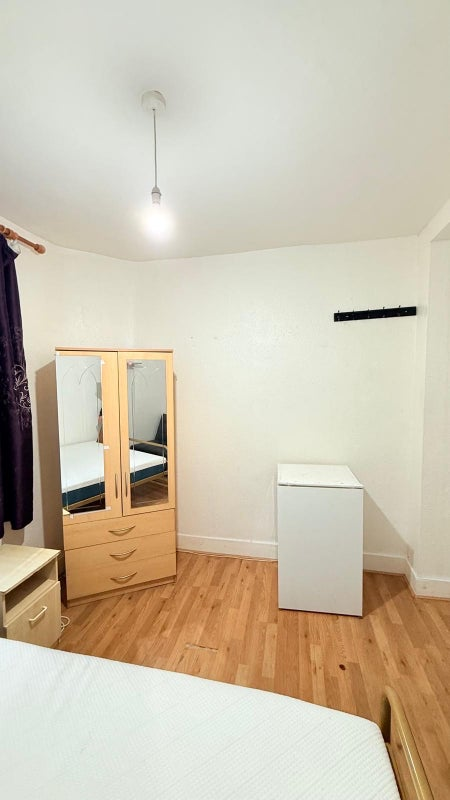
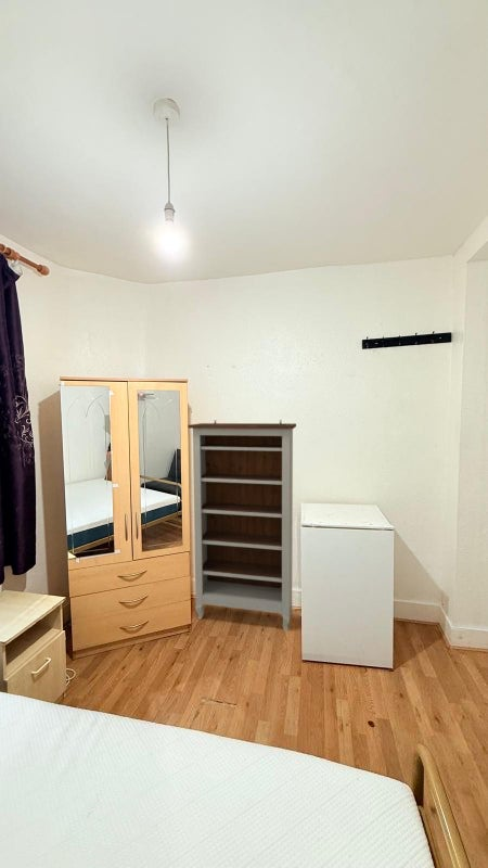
+ bookshelf [187,419,297,631]
